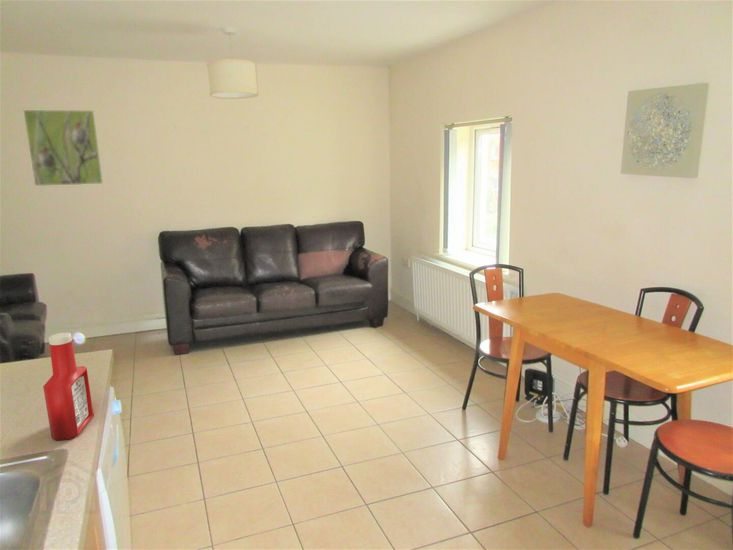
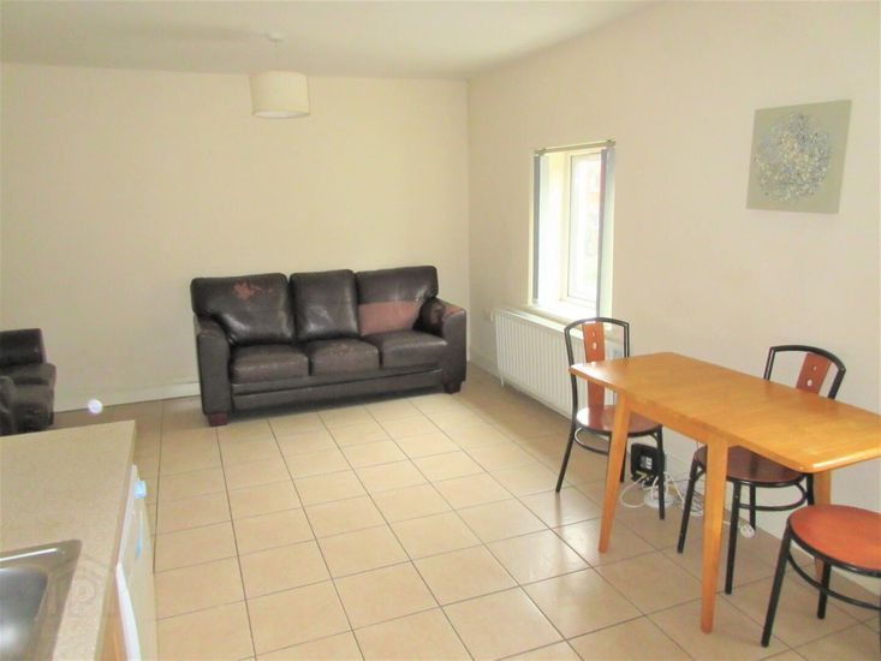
- soap bottle [42,332,95,441]
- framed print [22,109,104,187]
